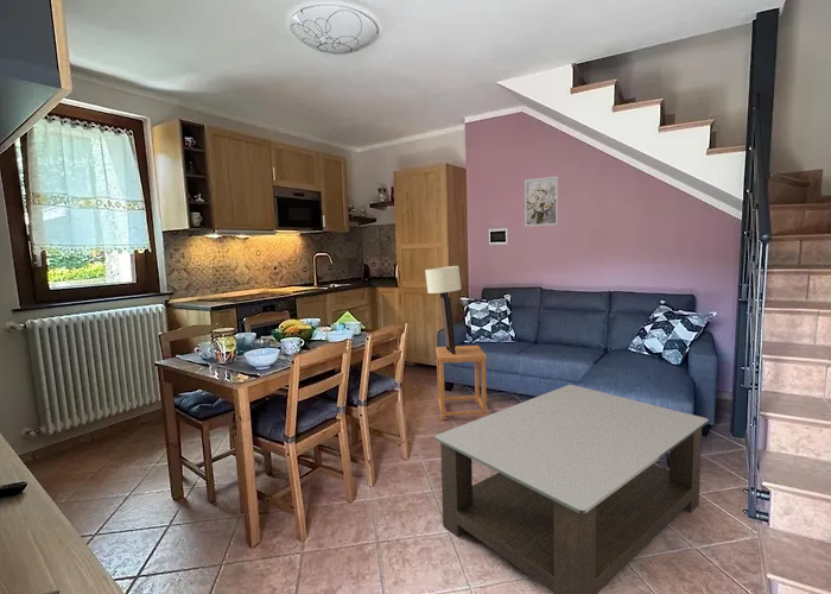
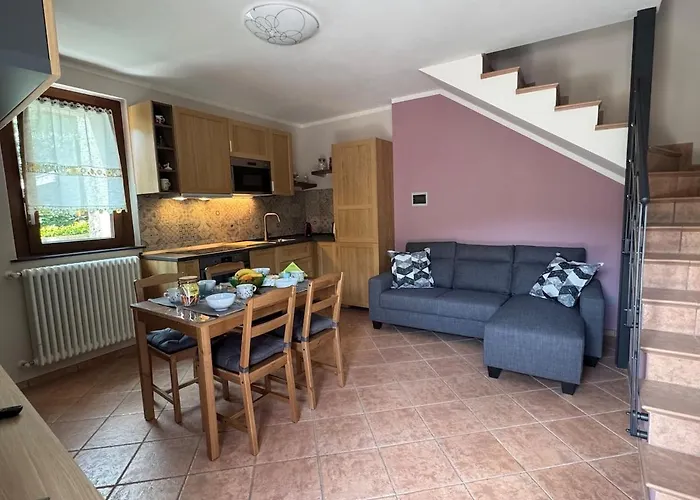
- coffee table [433,384,710,594]
- wall art [524,175,559,228]
- wall sconce [424,265,462,354]
- side table [434,345,488,421]
